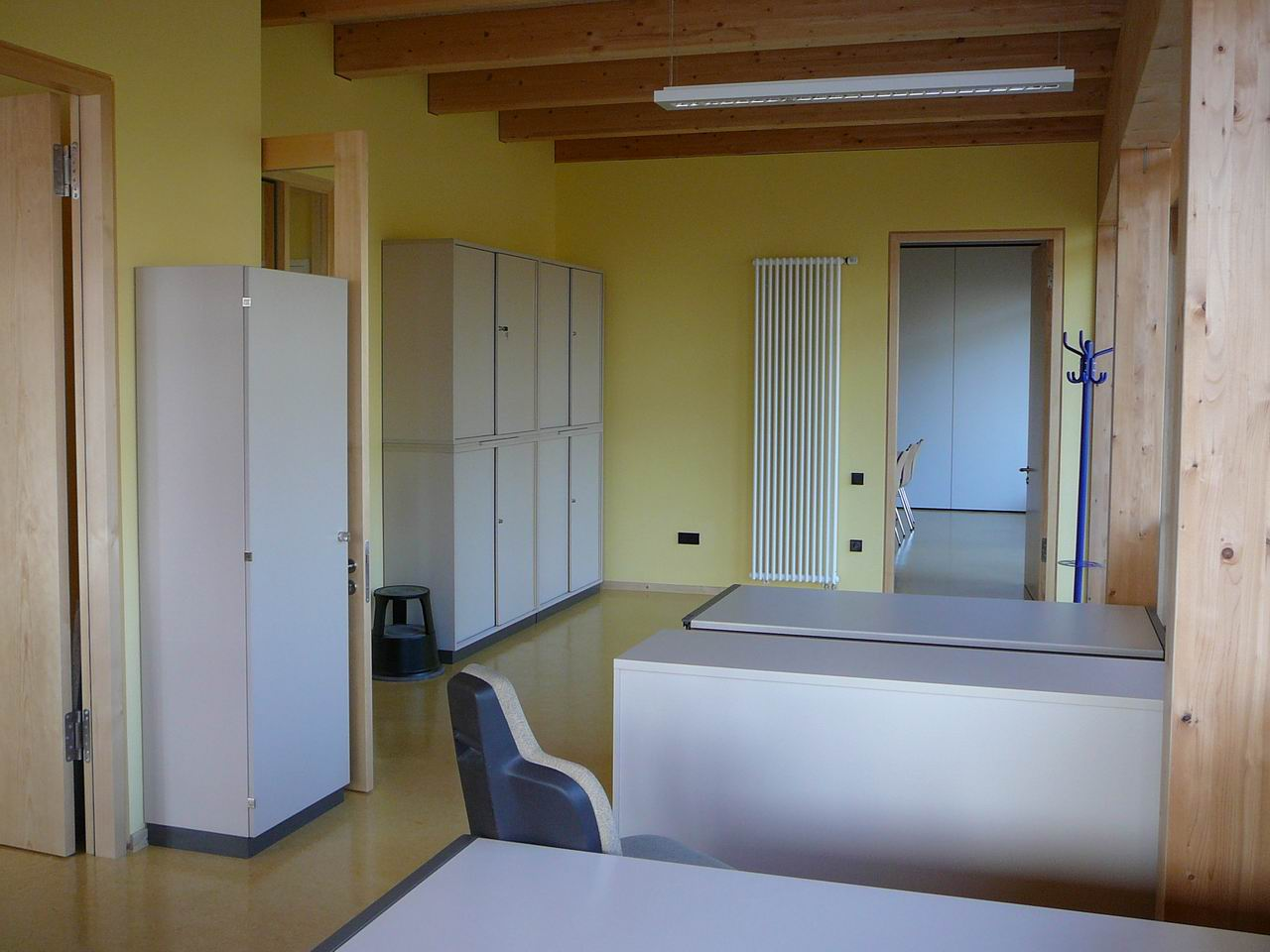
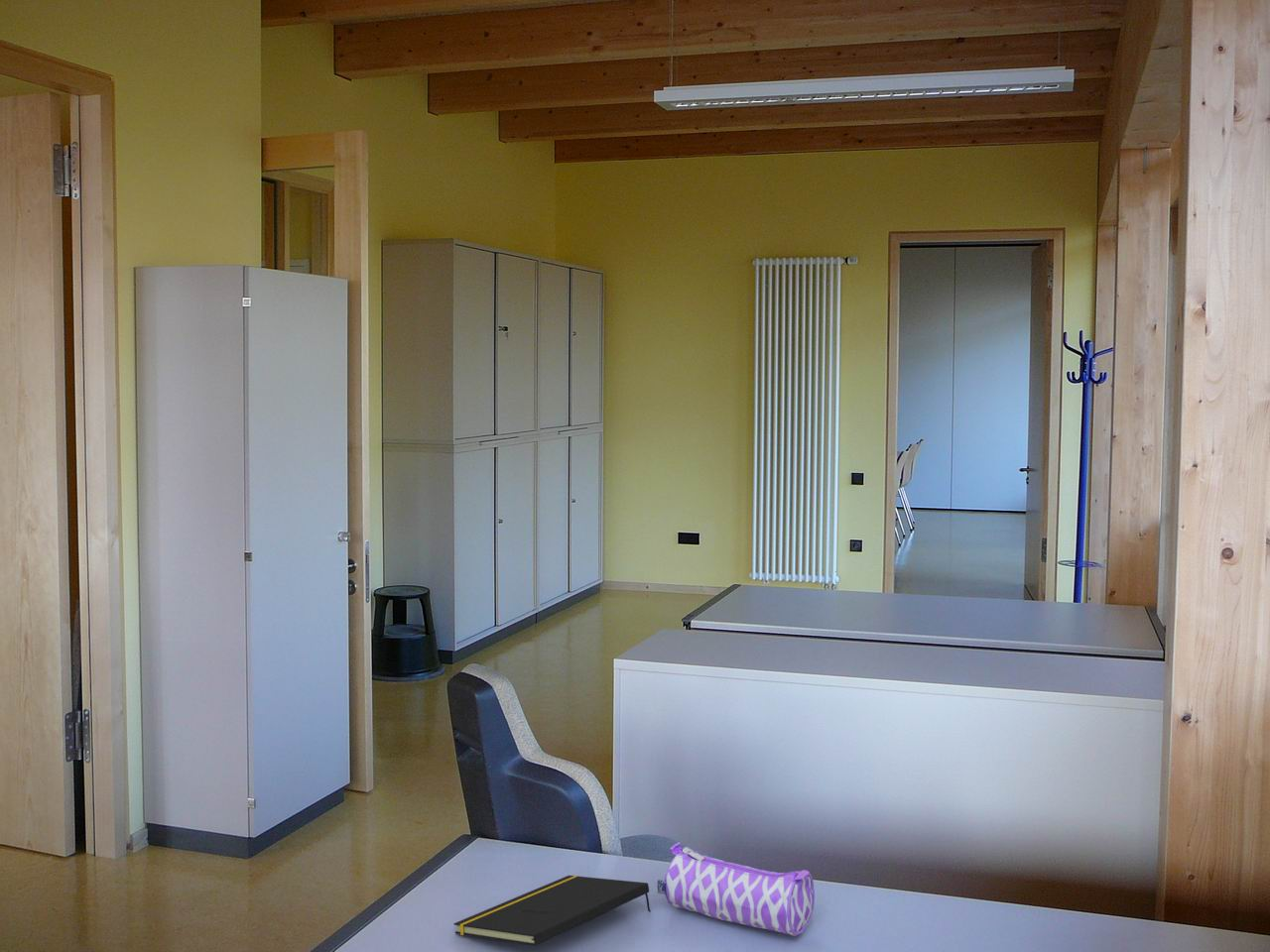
+ pencil case [657,842,816,937]
+ notepad [453,875,652,947]
